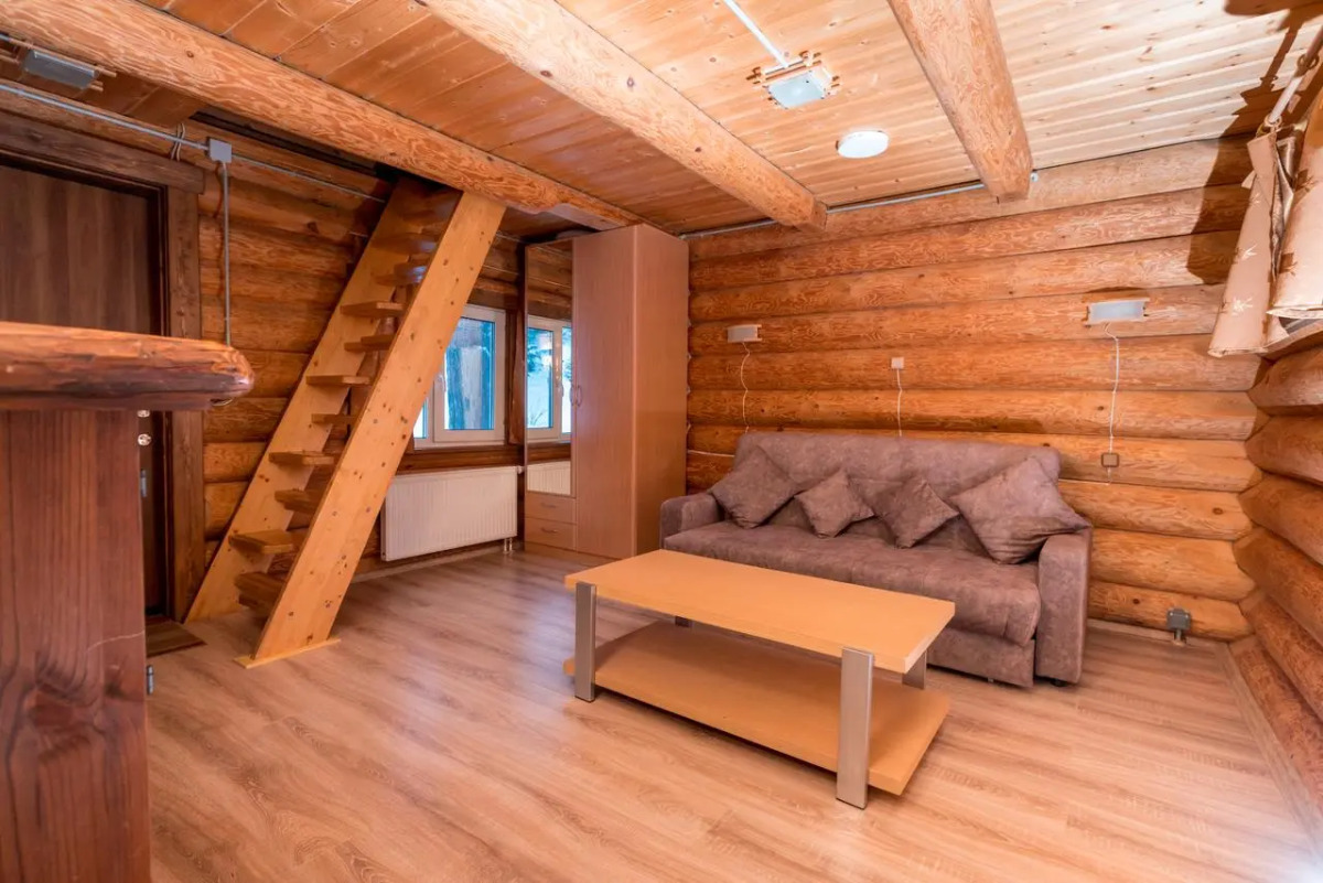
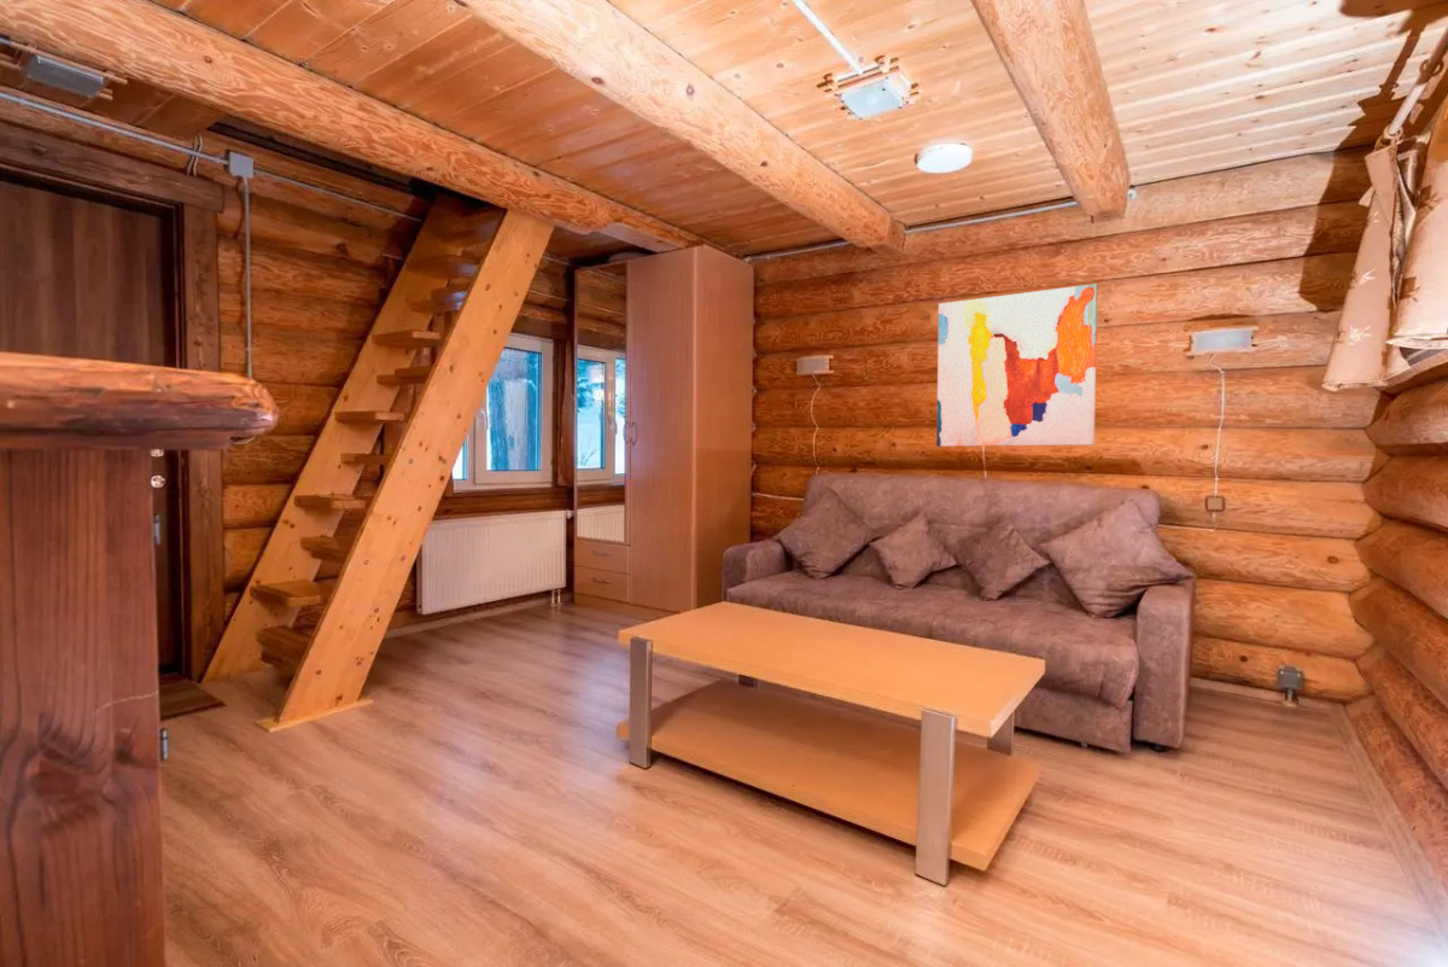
+ wall art [935,282,1099,448]
